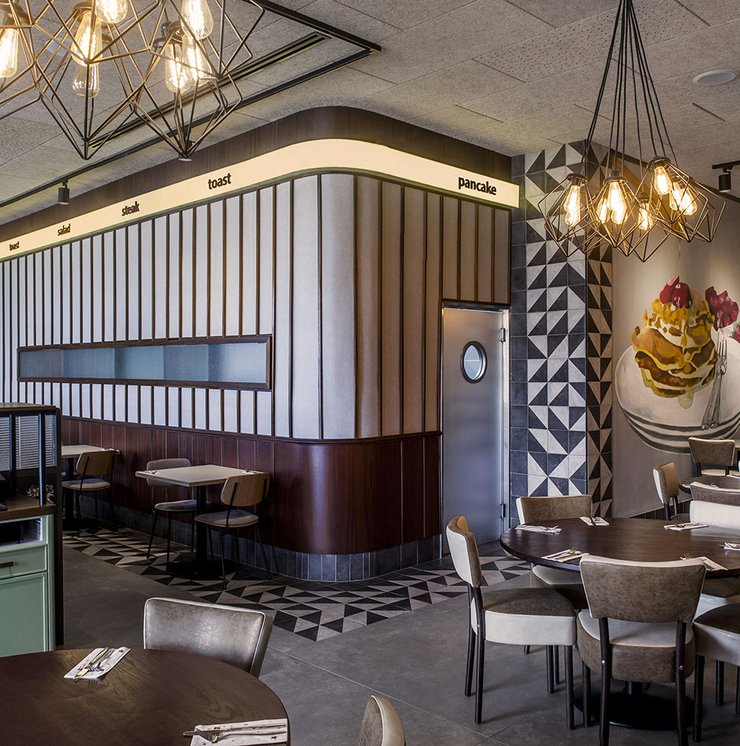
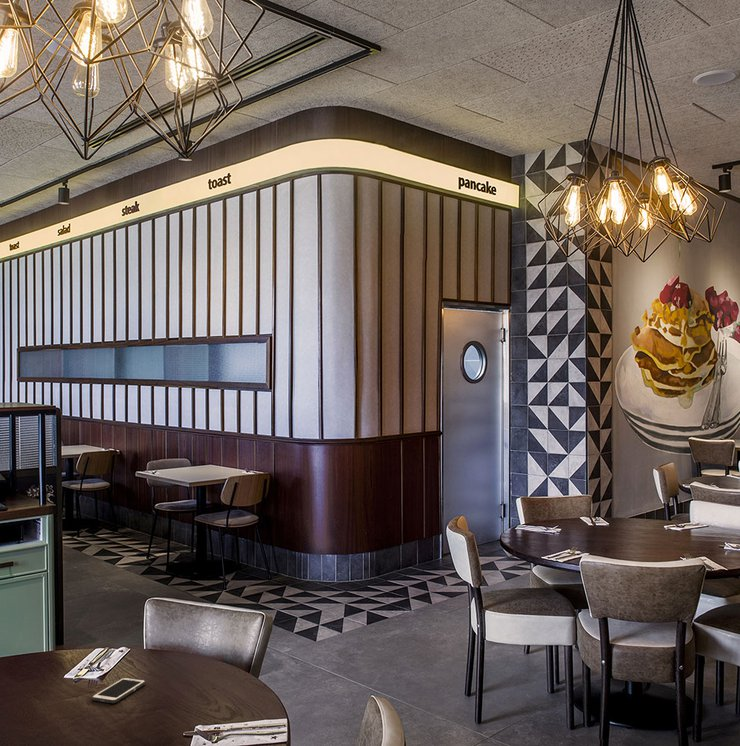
+ cell phone [91,677,147,704]
